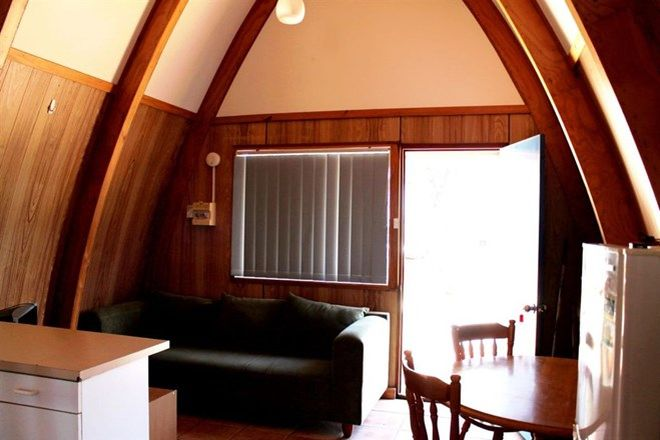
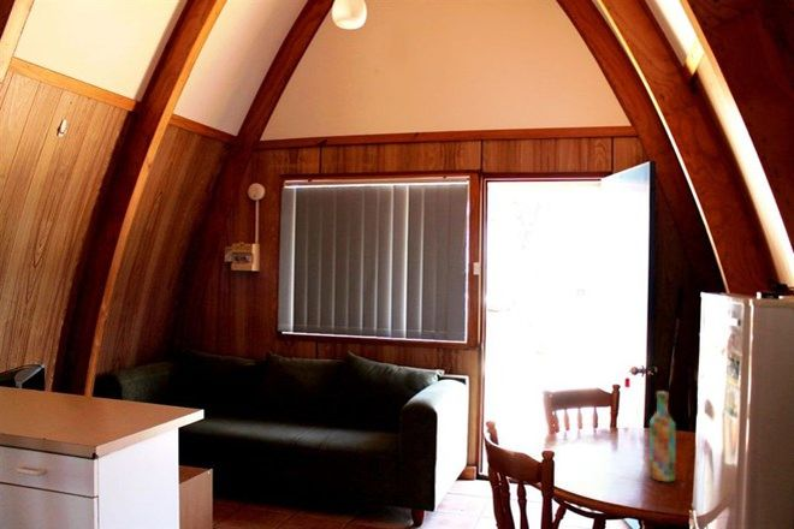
+ wine bottle [648,391,676,482]
